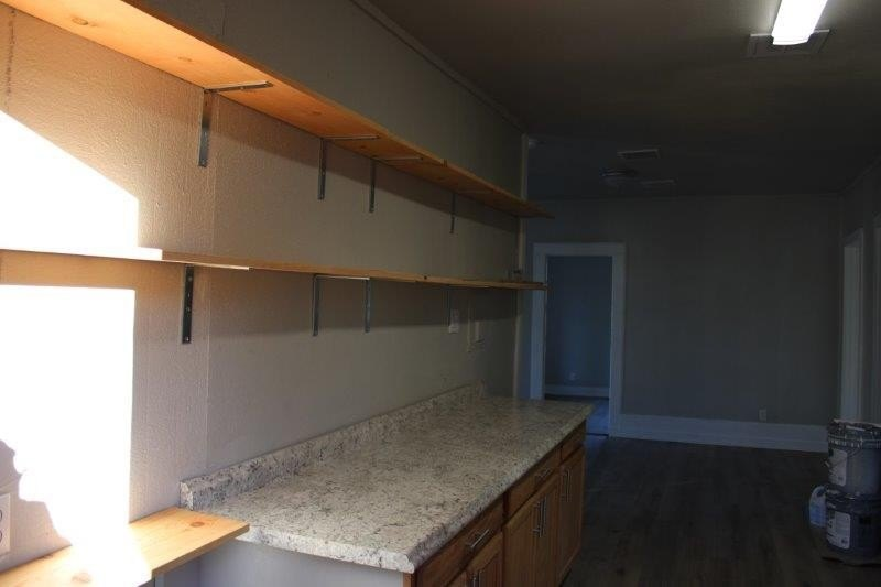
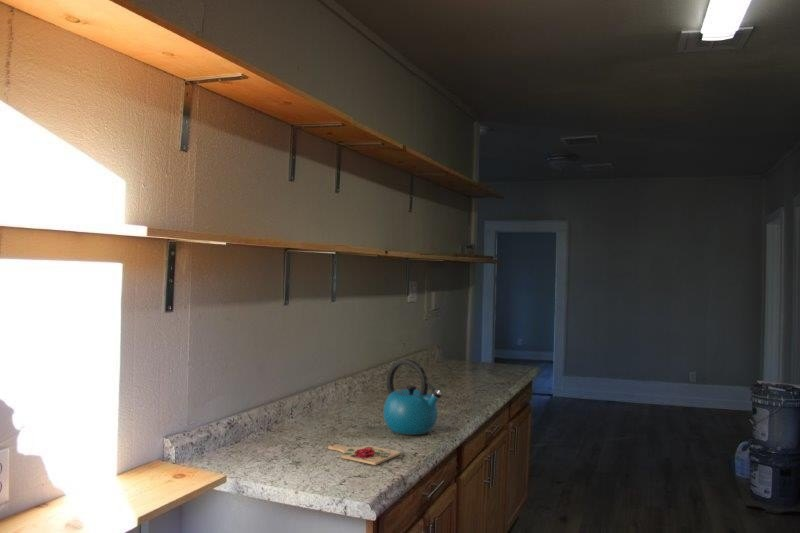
+ cutting board [327,443,402,466]
+ kettle [383,358,444,436]
